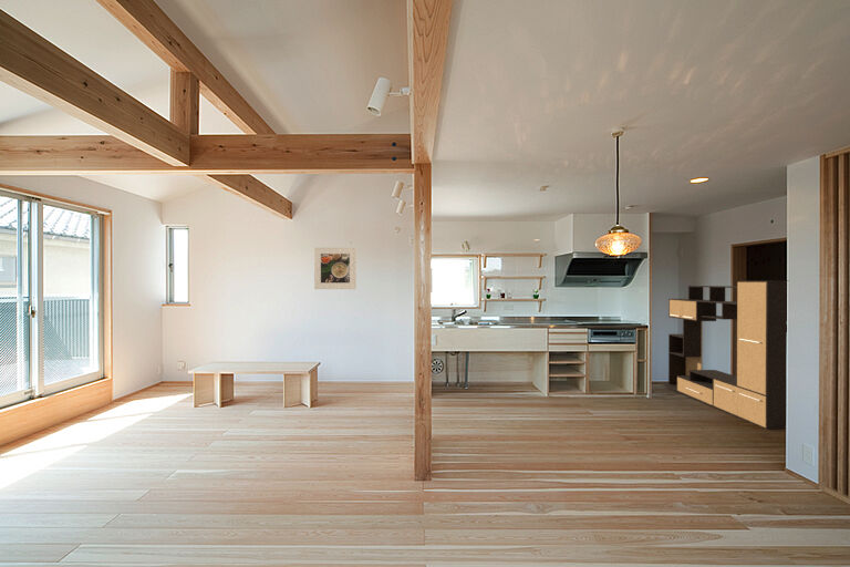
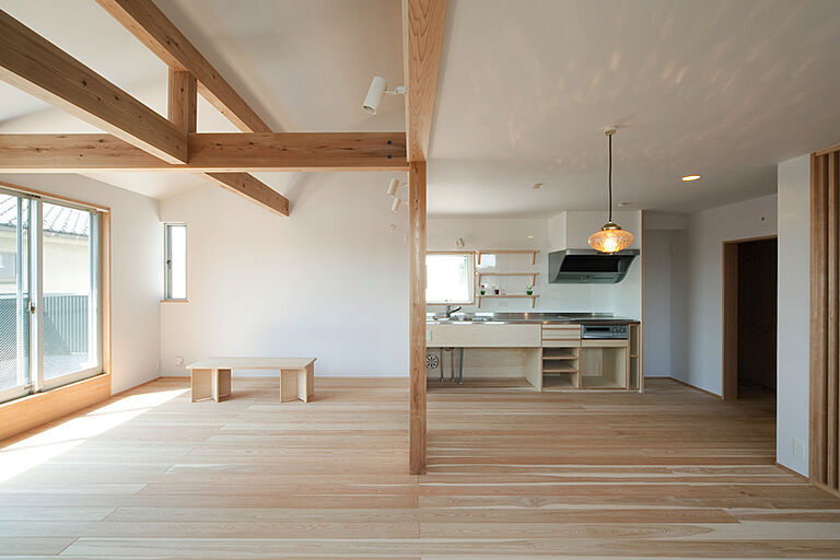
- media console [661,279,788,431]
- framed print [313,246,357,290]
